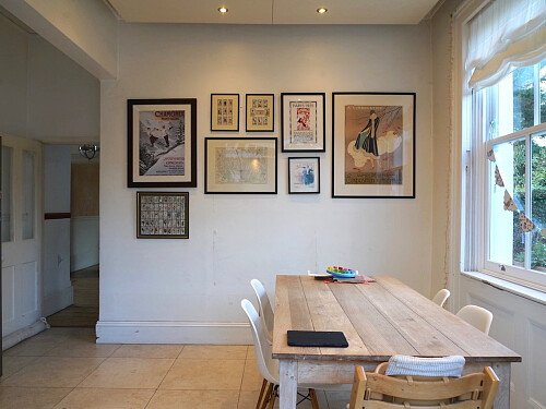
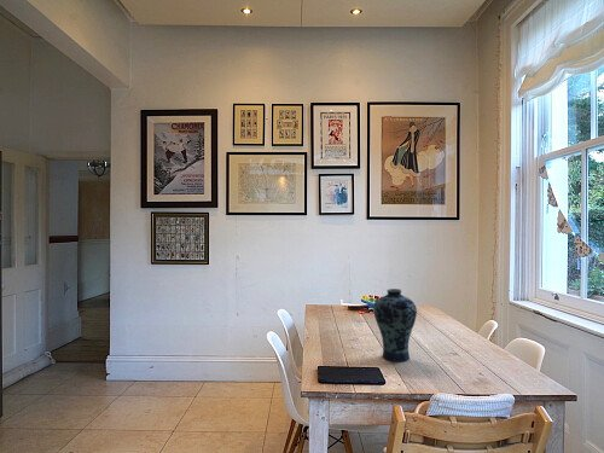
+ vase [372,288,418,362]
